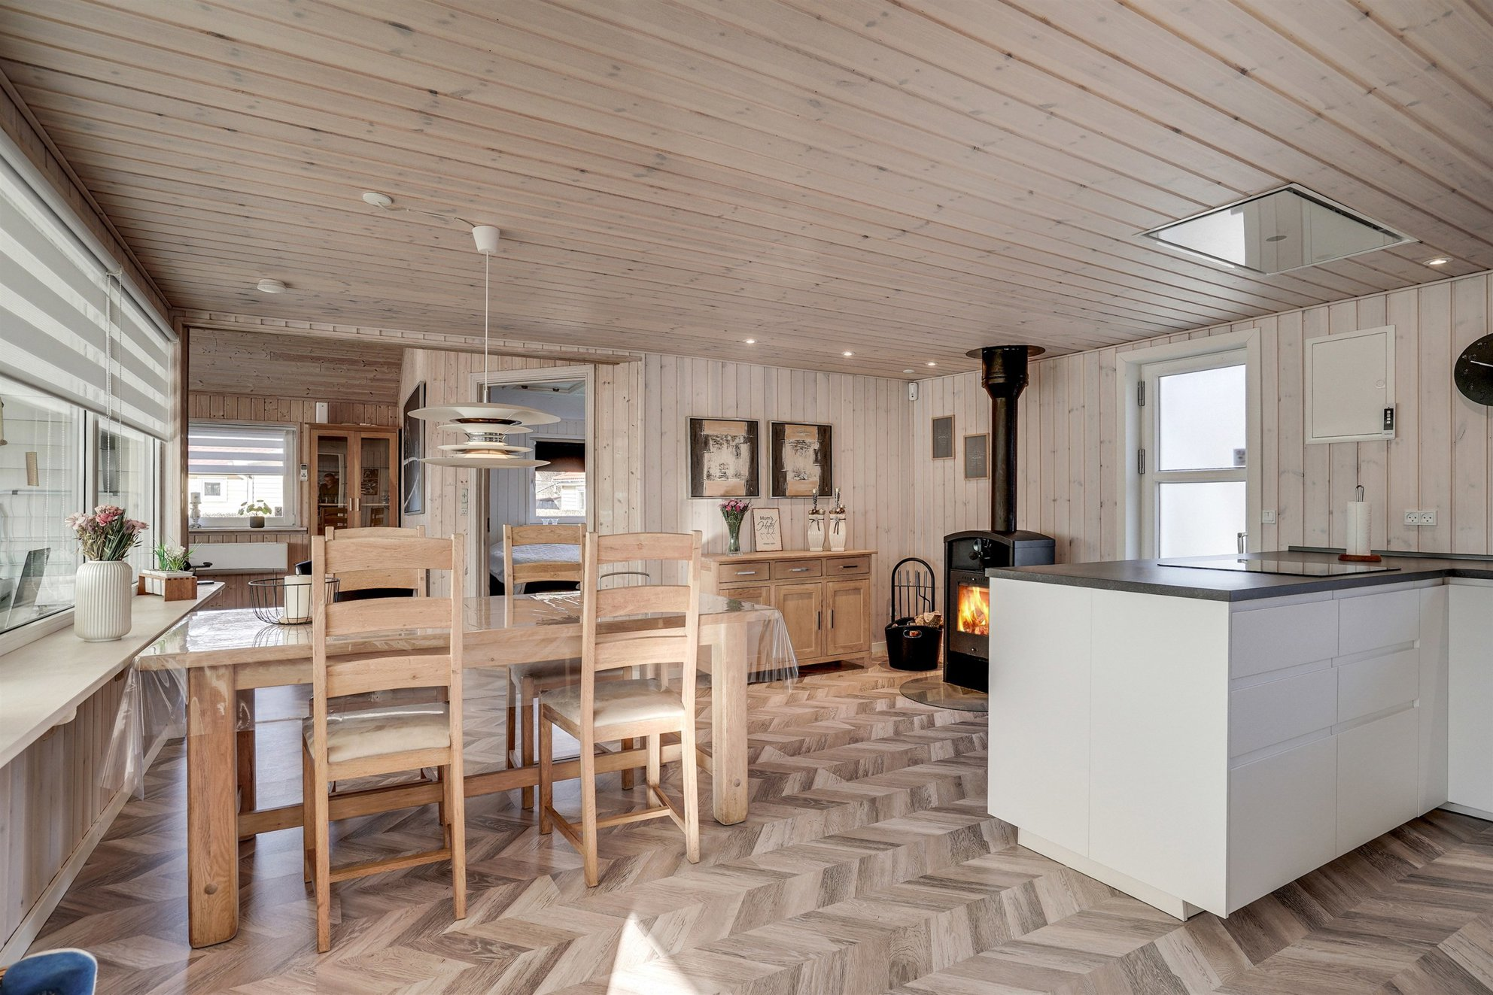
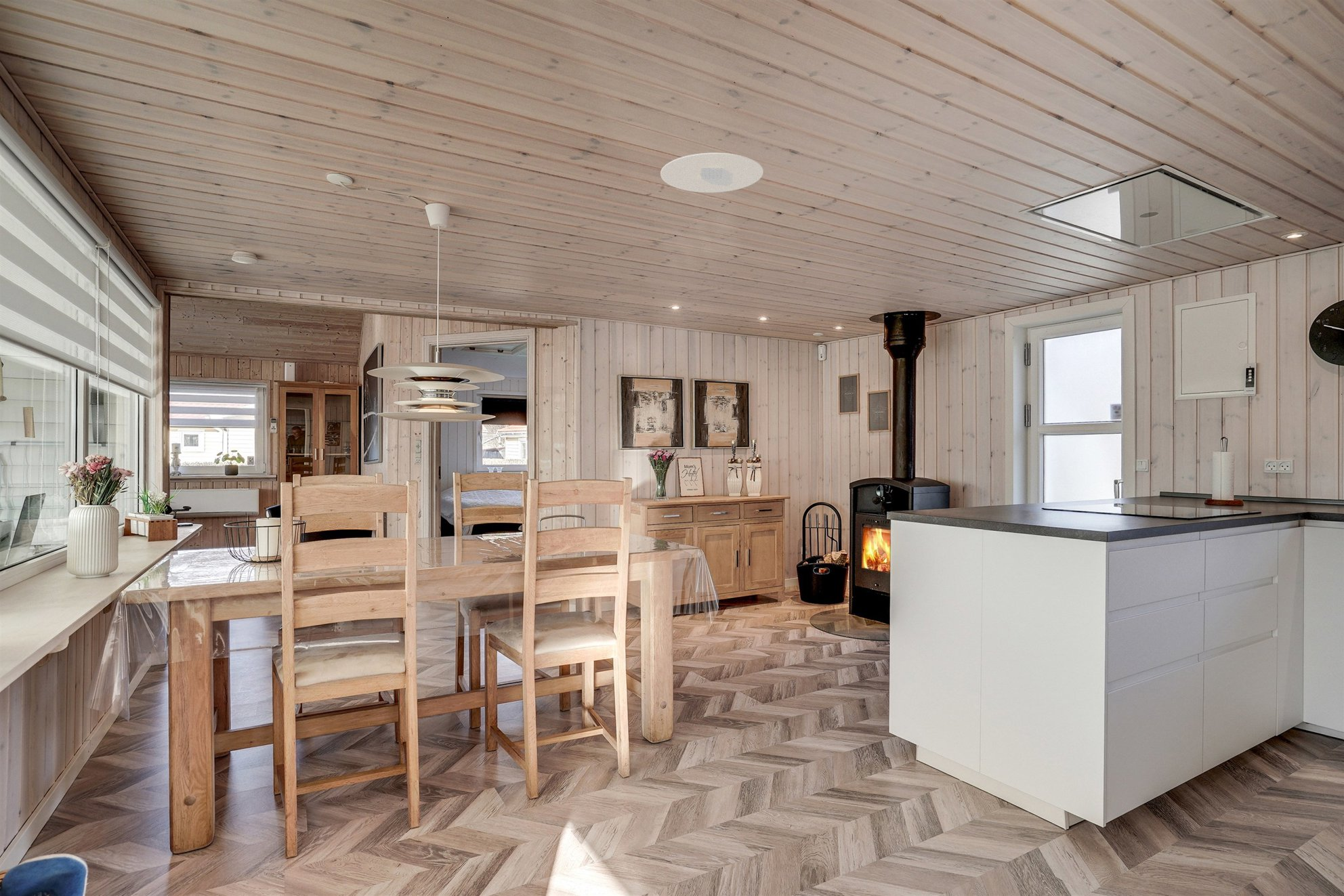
+ recessed light [660,152,764,193]
